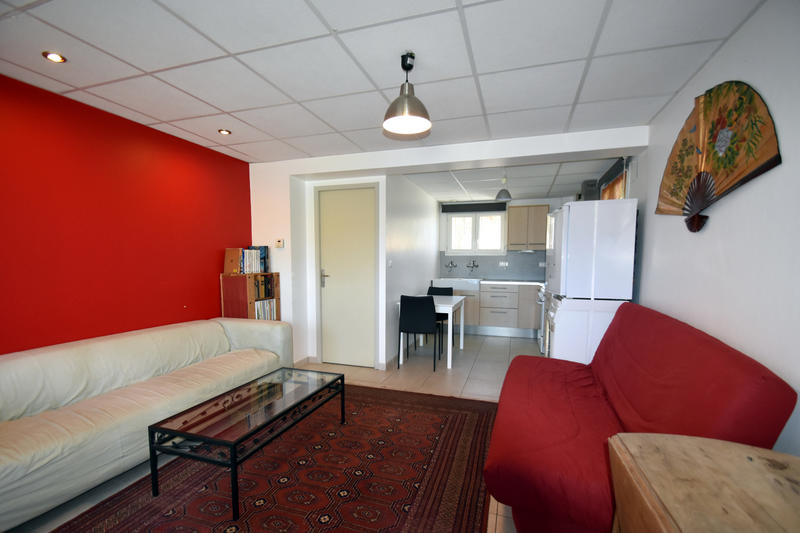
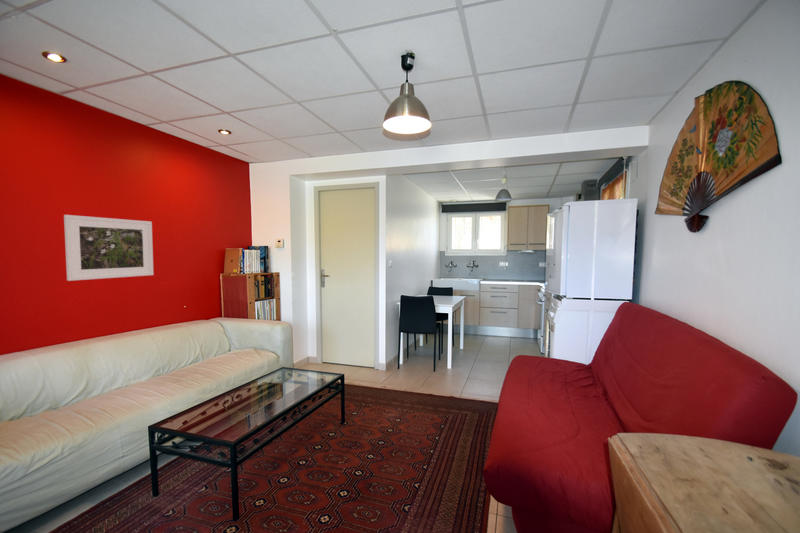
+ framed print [63,214,155,282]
